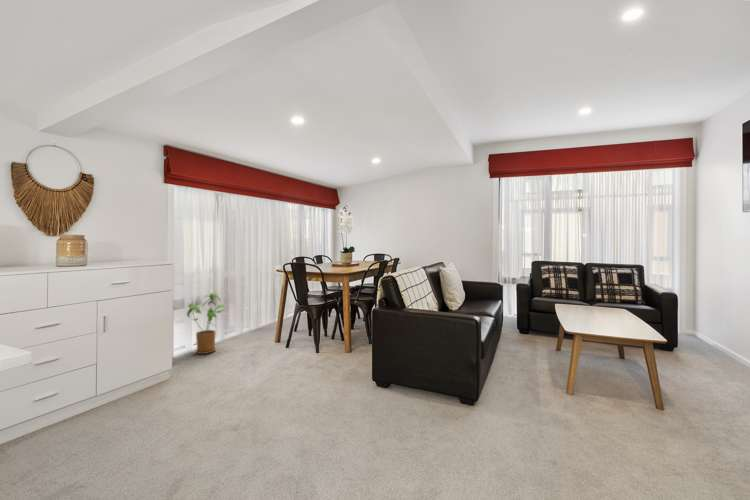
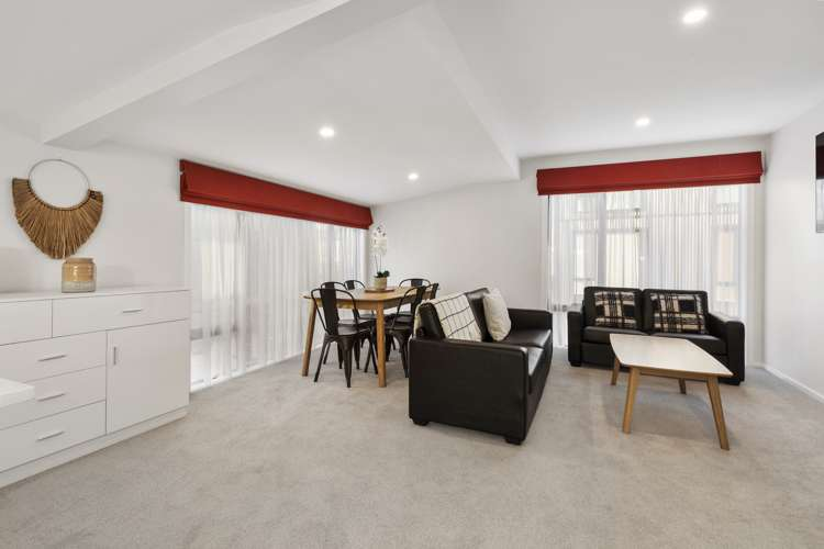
- house plant [186,292,228,355]
